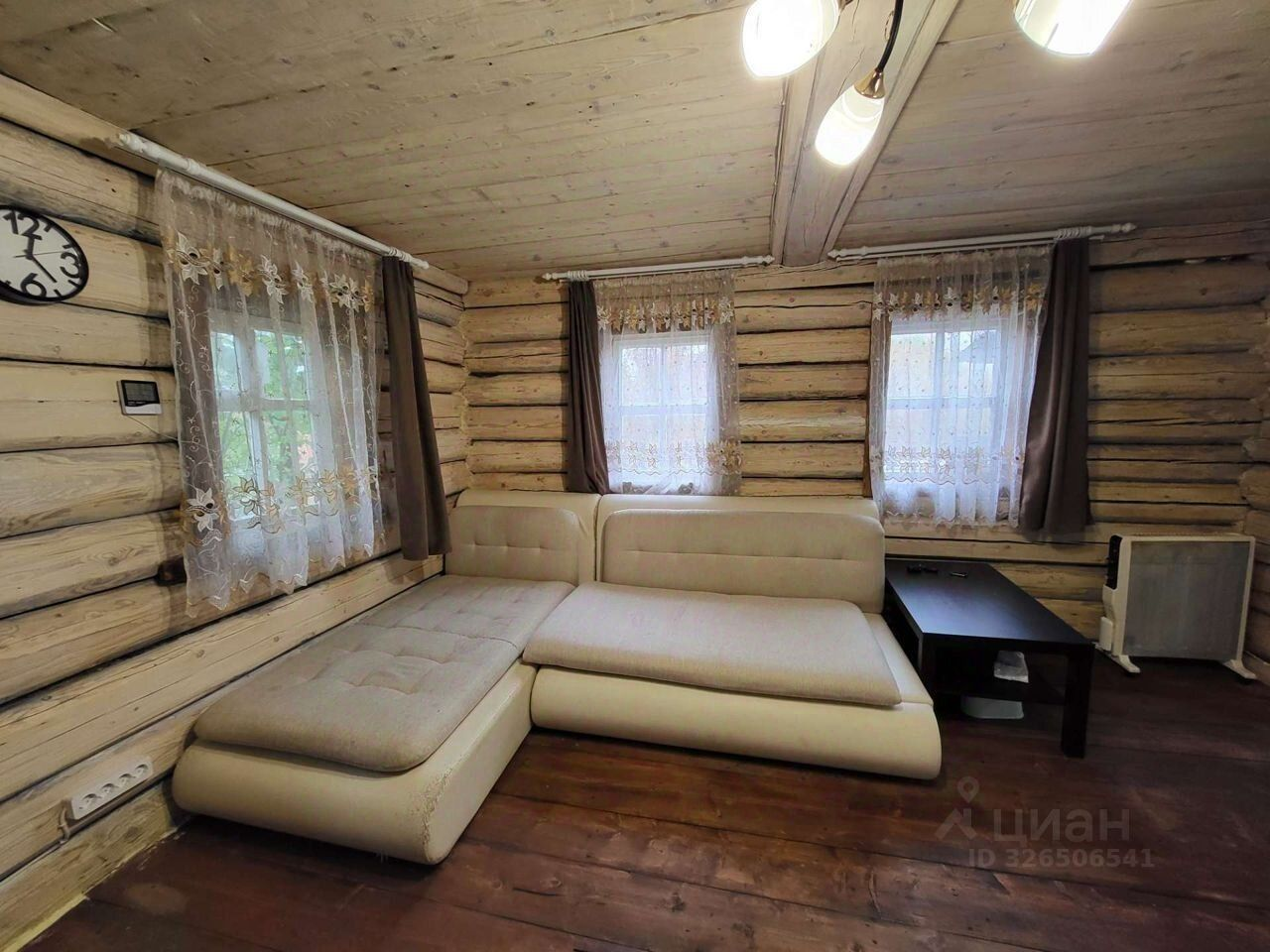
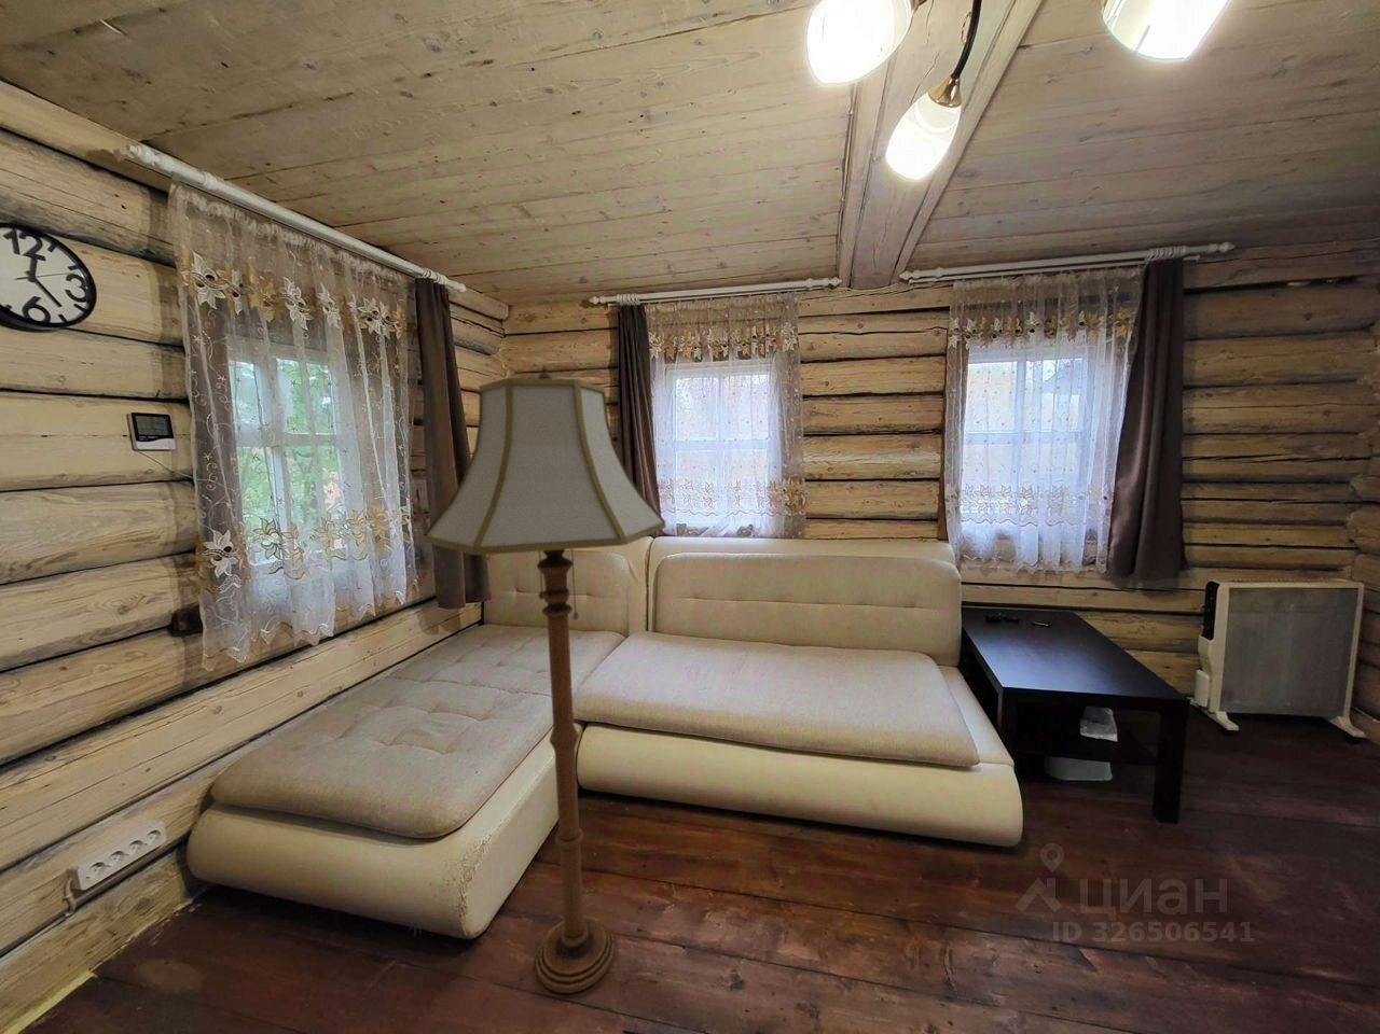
+ floor lamp [422,364,667,994]
